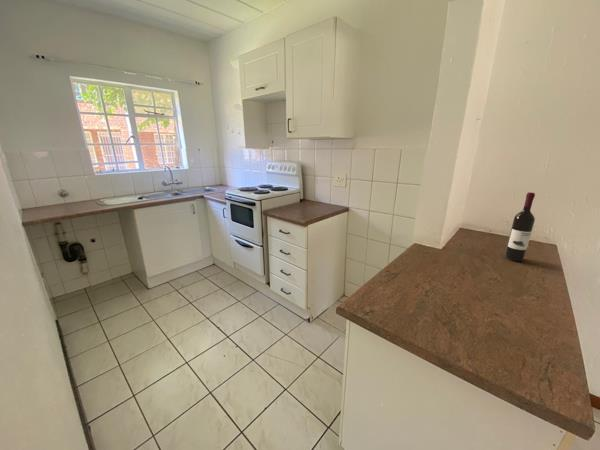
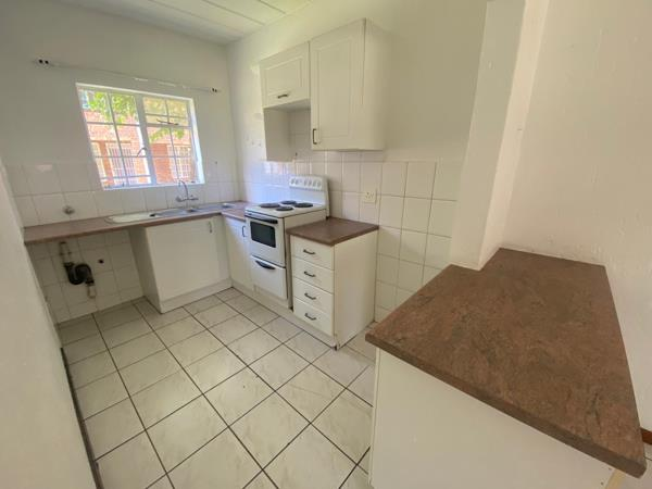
- wine bottle [504,191,536,262]
